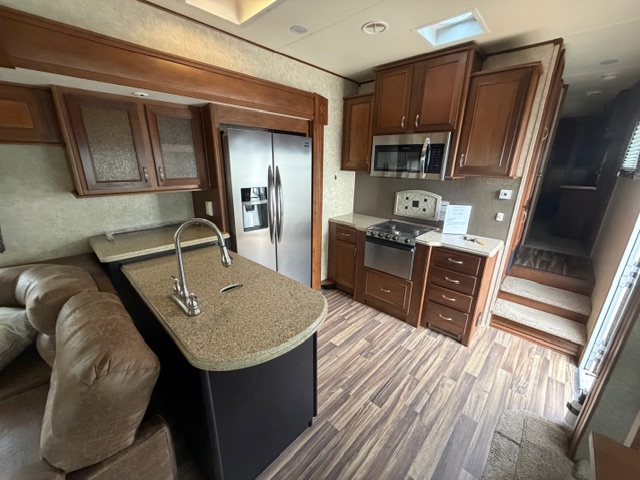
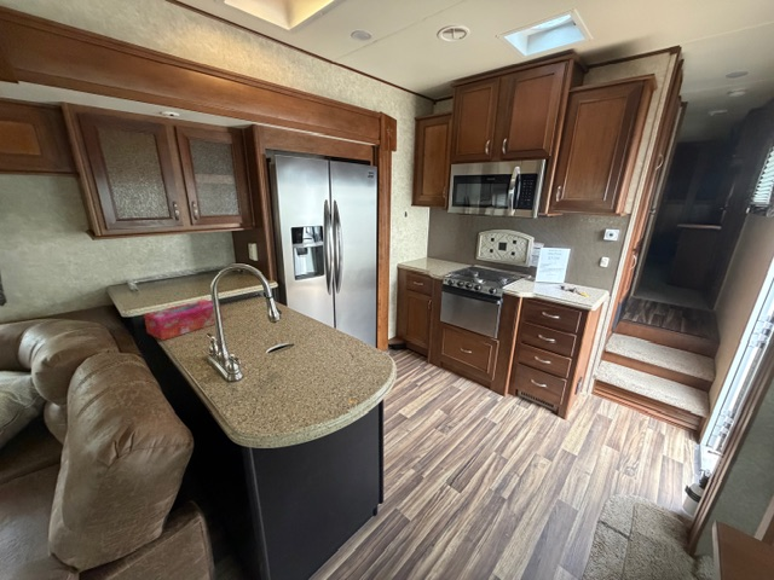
+ tissue box [143,298,224,342]
